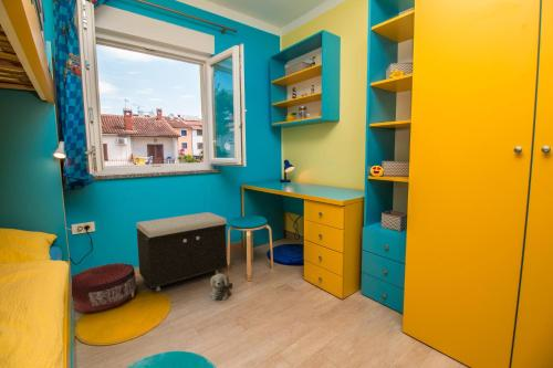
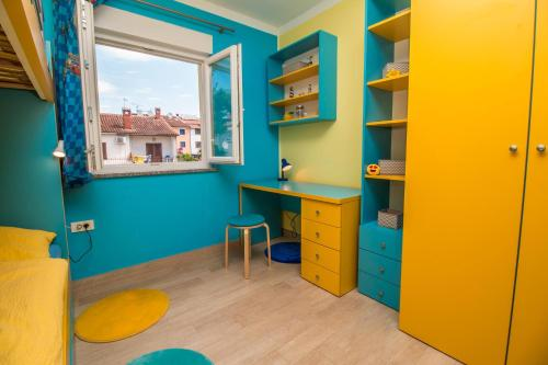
- pouf [71,262,138,314]
- storage bench [135,211,228,292]
- plush toy [208,273,233,302]
